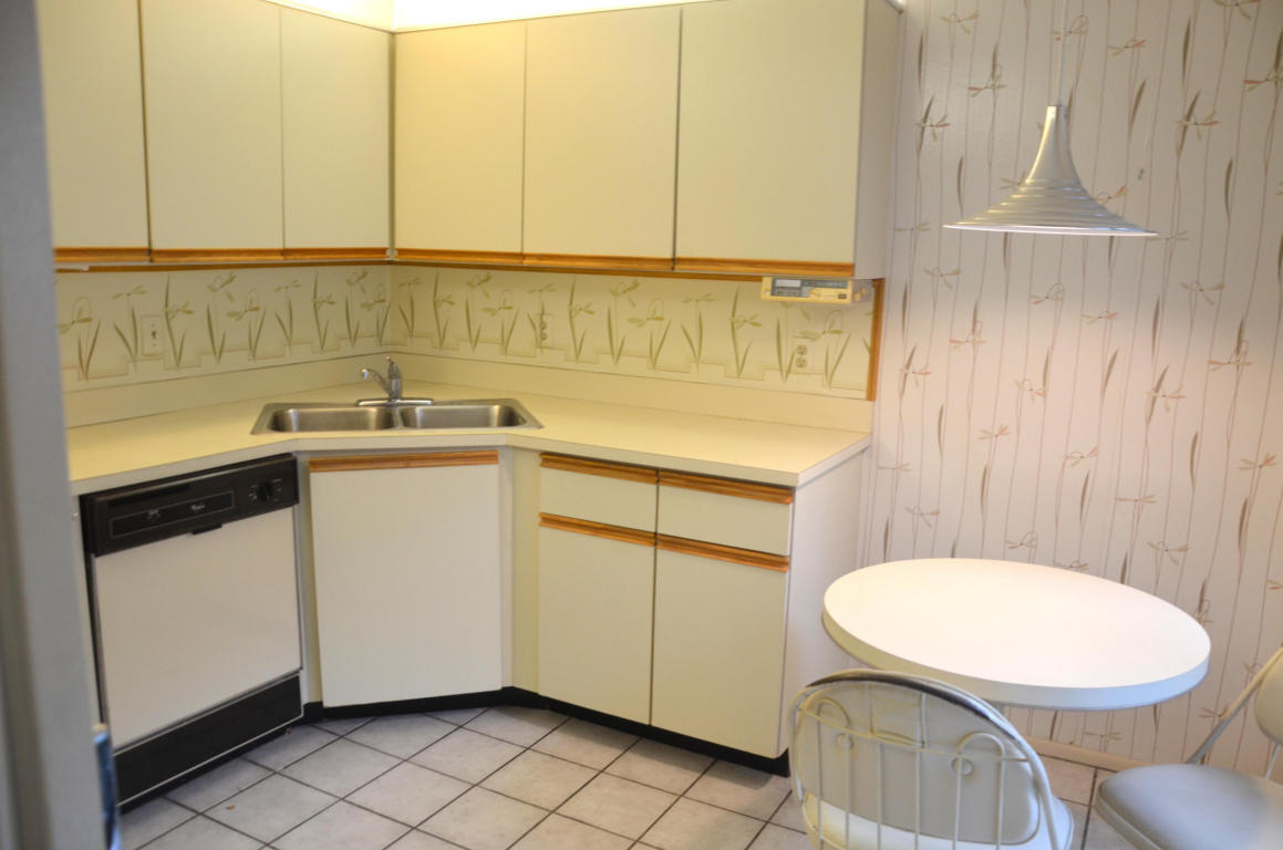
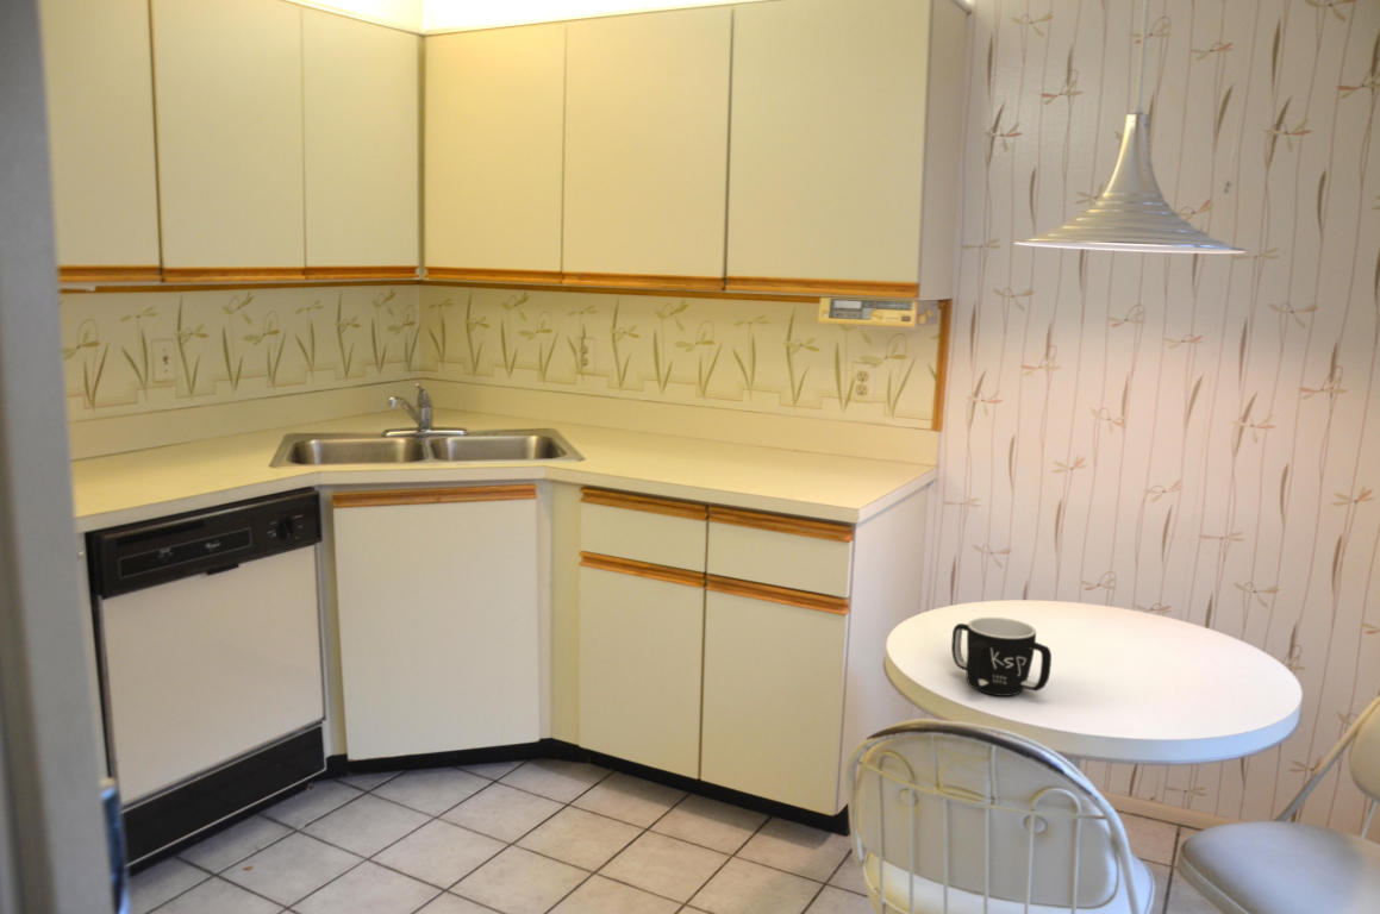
+ mug [950,616,1053,697]
